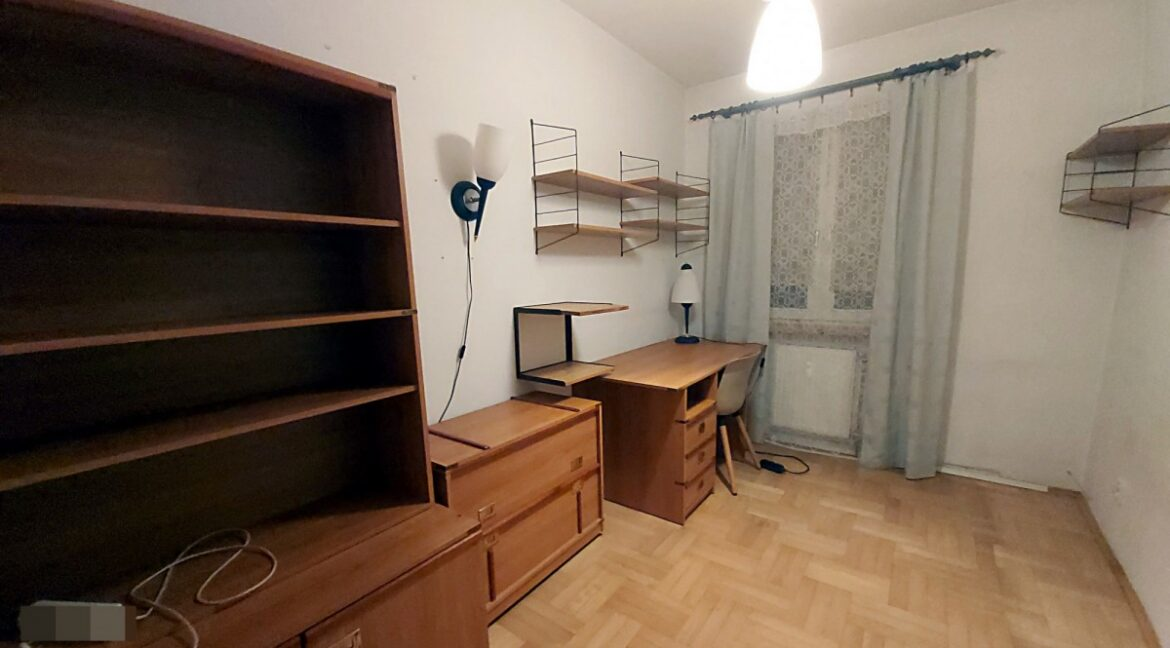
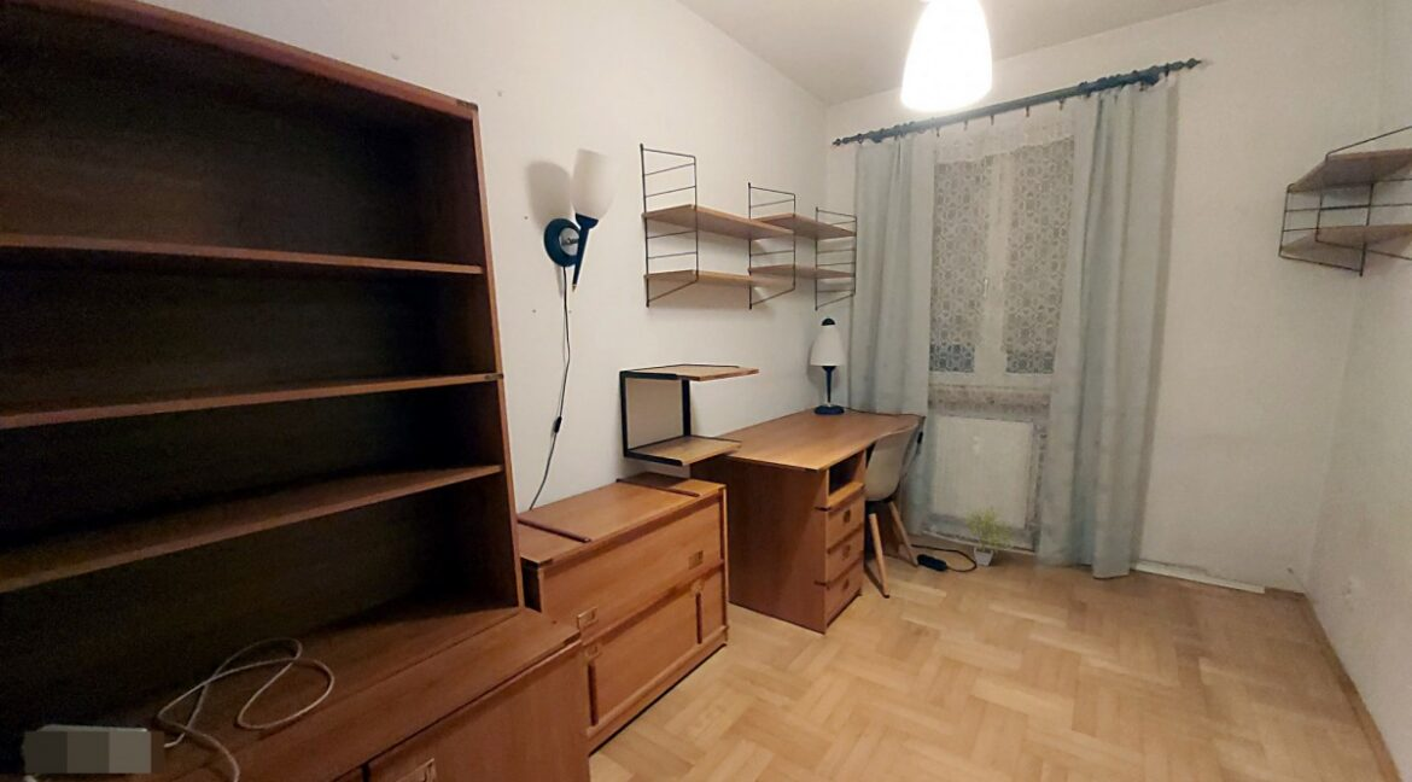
+ potted plant [964,504,1017,567]
